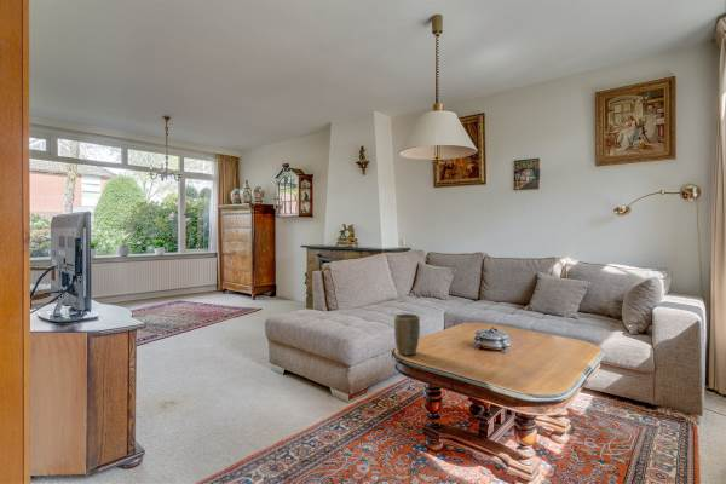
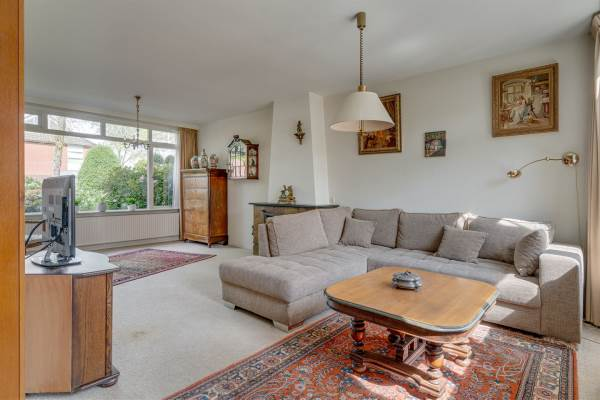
- plant pot [393,312,421,357]
